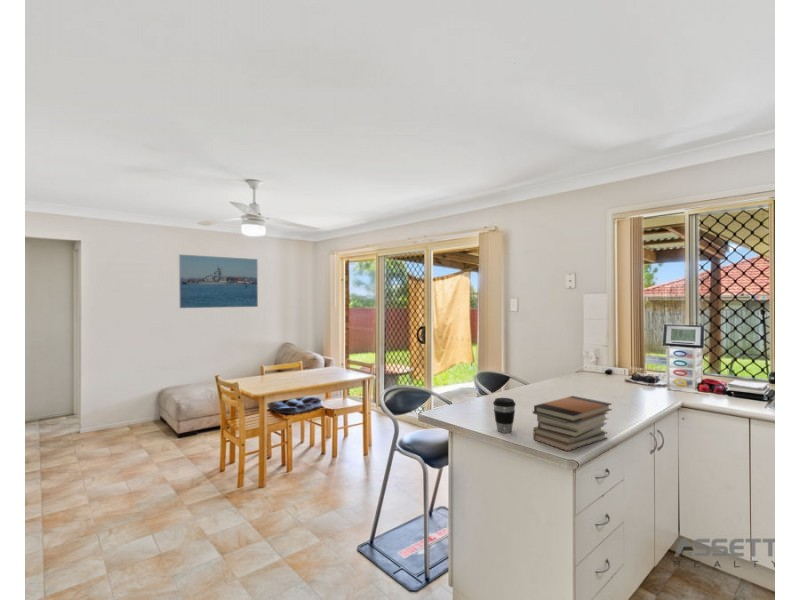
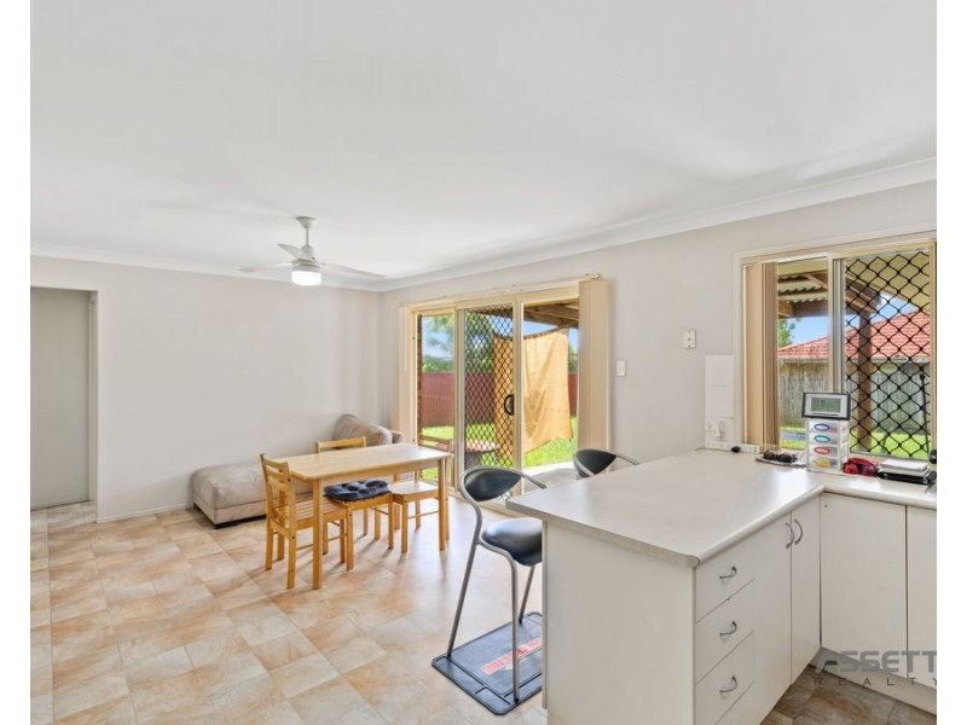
- coffee cup [492,397,517,434]
- book stack [532,395,613,452]
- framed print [178,253,259,309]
